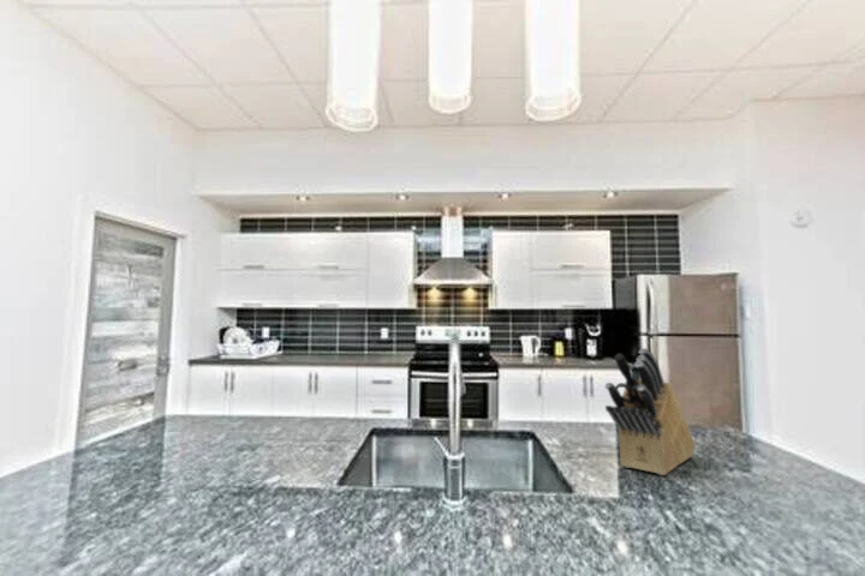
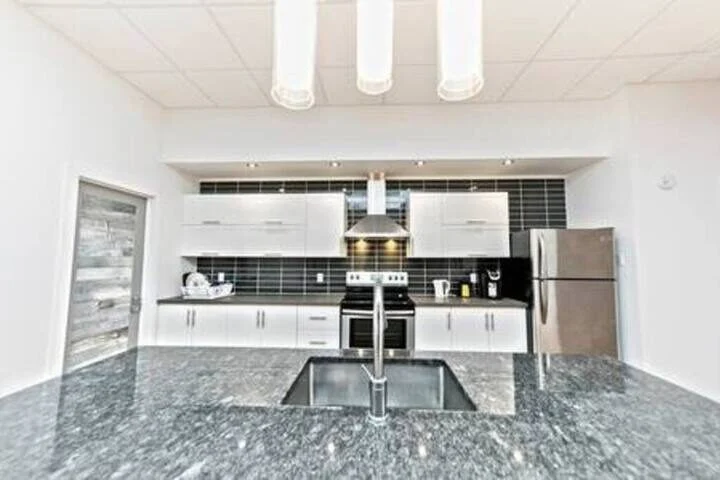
- knife block [604,347,697,476]
